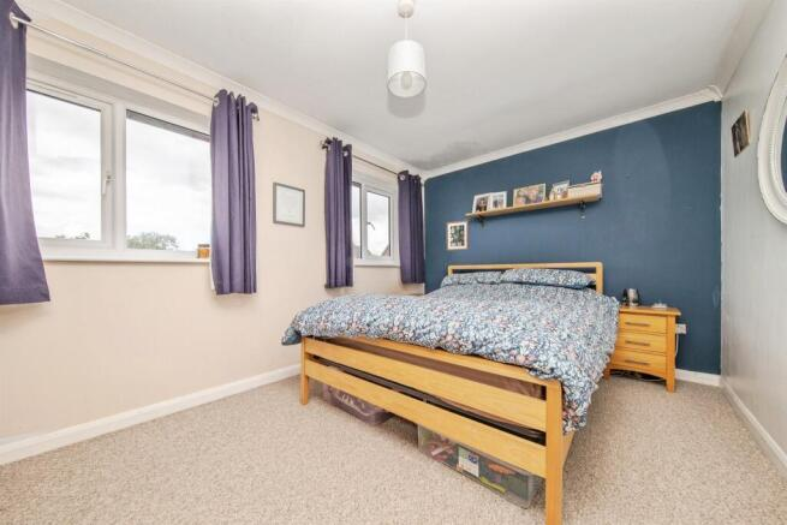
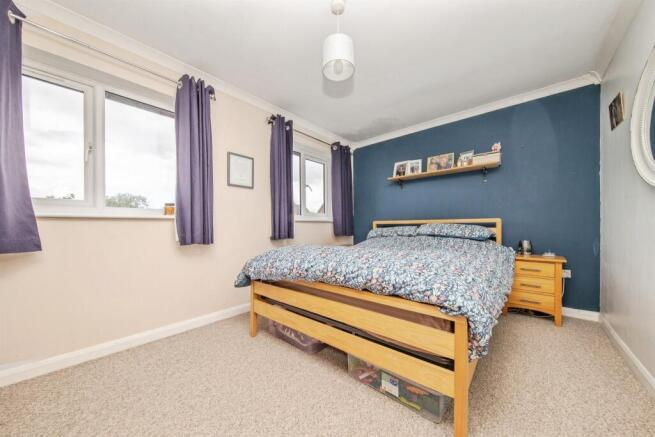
- wall art [446,219,470,252]
